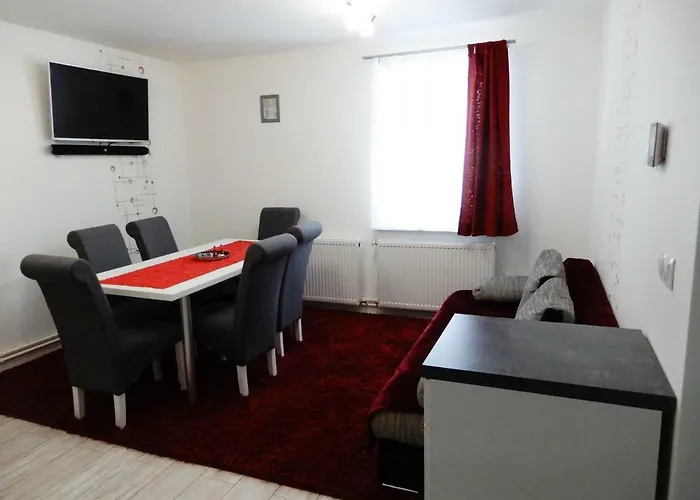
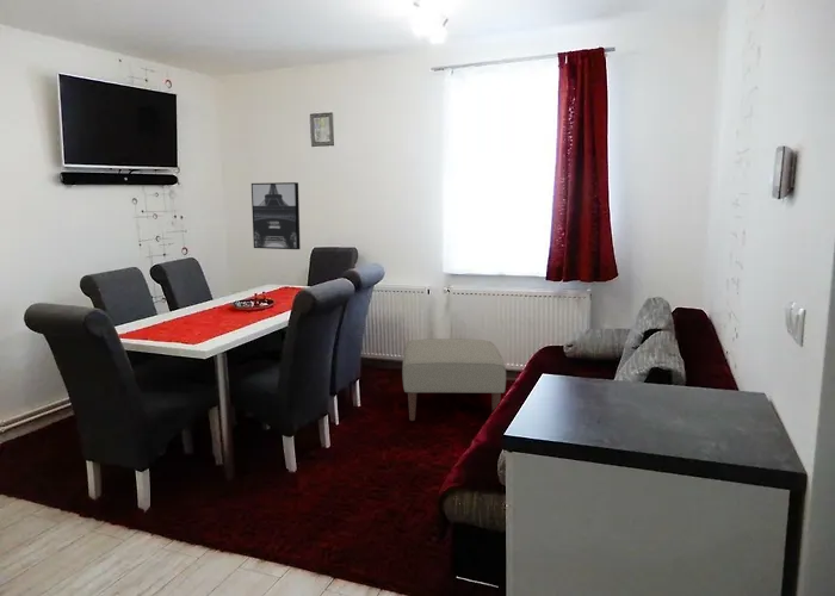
+ wall art [250,181,302,250]
+ ottoman [401,337,507,422]
